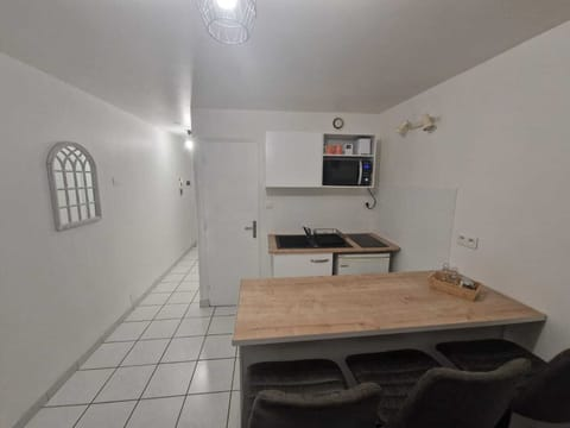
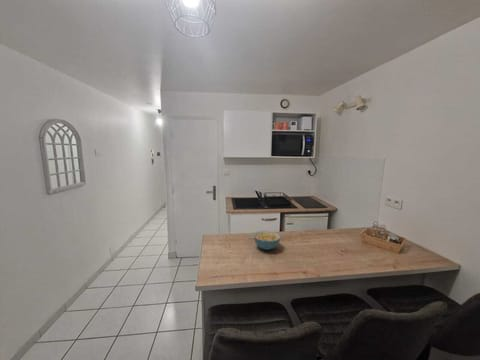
+ cereal bowl [253,230,281,251]
